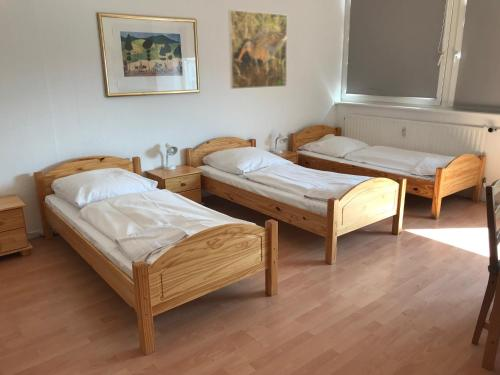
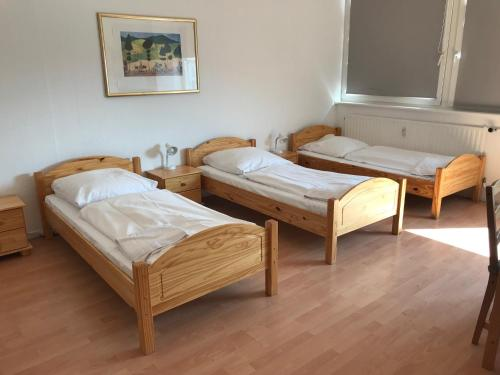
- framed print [227,9,288,90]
